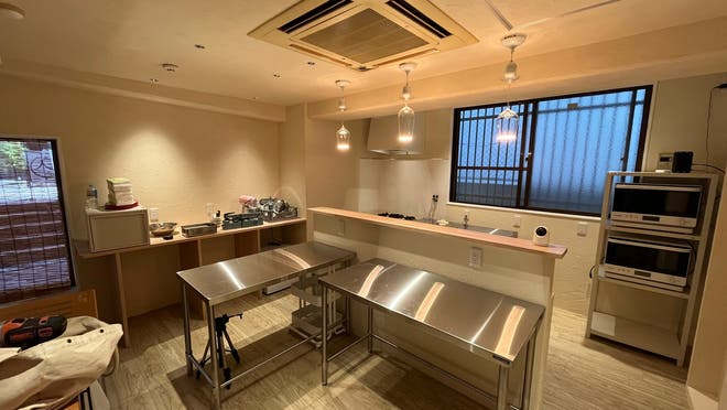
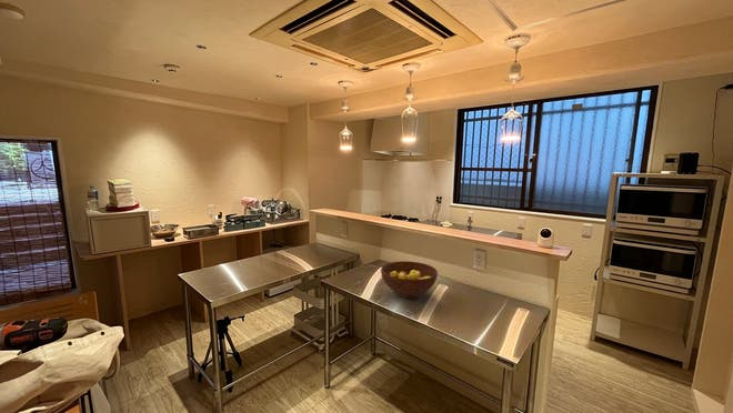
+ fruit bowl [380,260,439,300]
